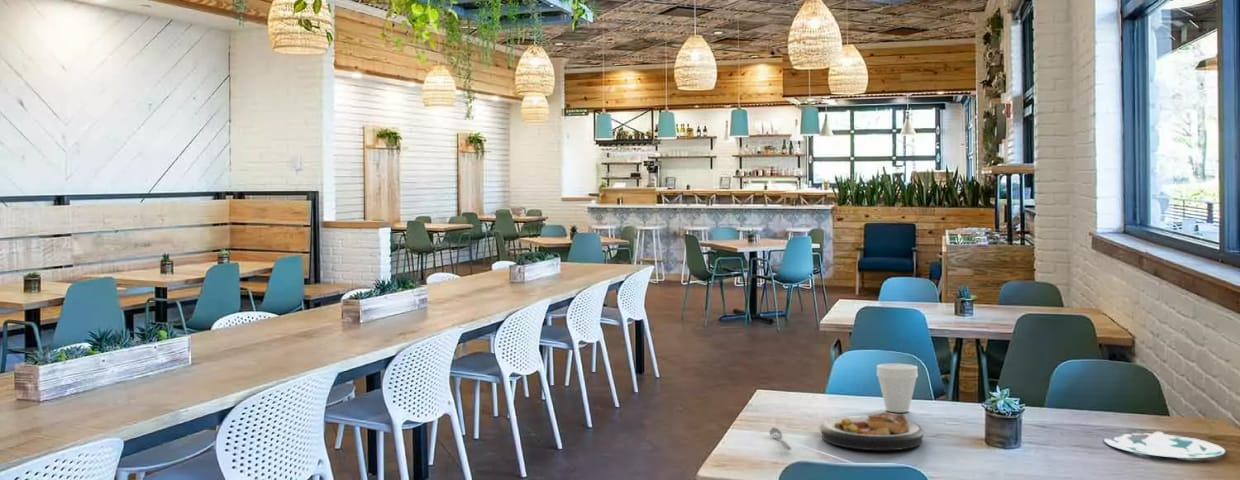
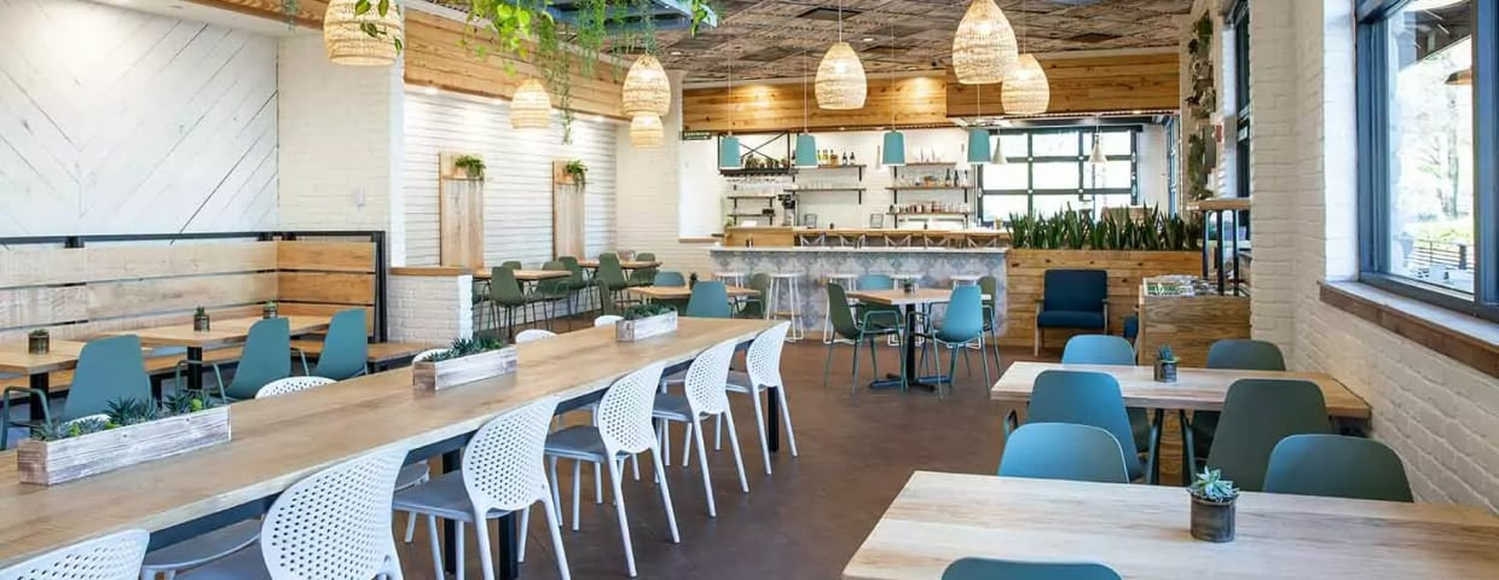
- plate [819,412,926,451]
- plate [1102,431,1227,459]
- cup [876,363,919,413]
- spoon [769,427,792,451]
